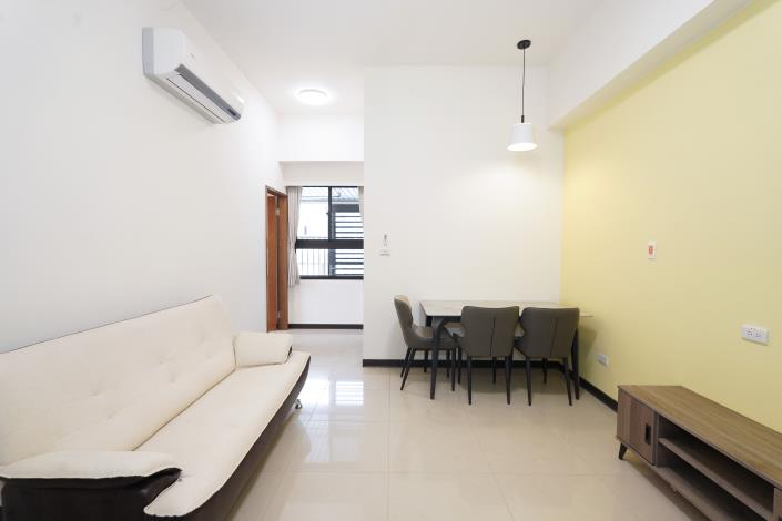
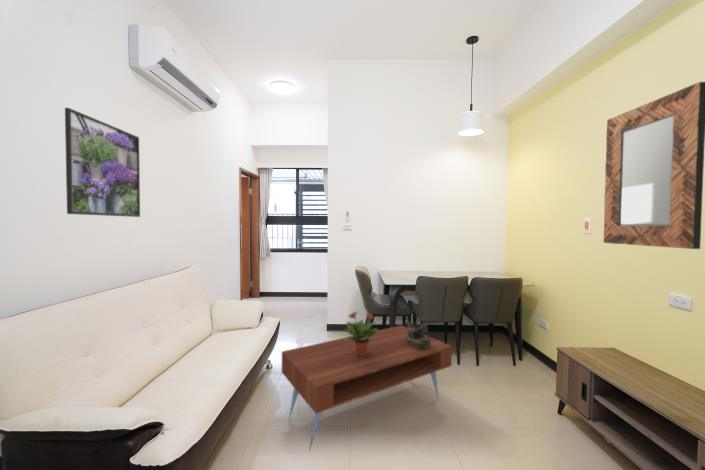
+ home mirror [603,81,705,250]
+ coffee table [281,324,453,453]
+ potted plant [343,310,380,355]
+ decorative bowl [404,317,430,349]
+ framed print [64,107,141,218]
